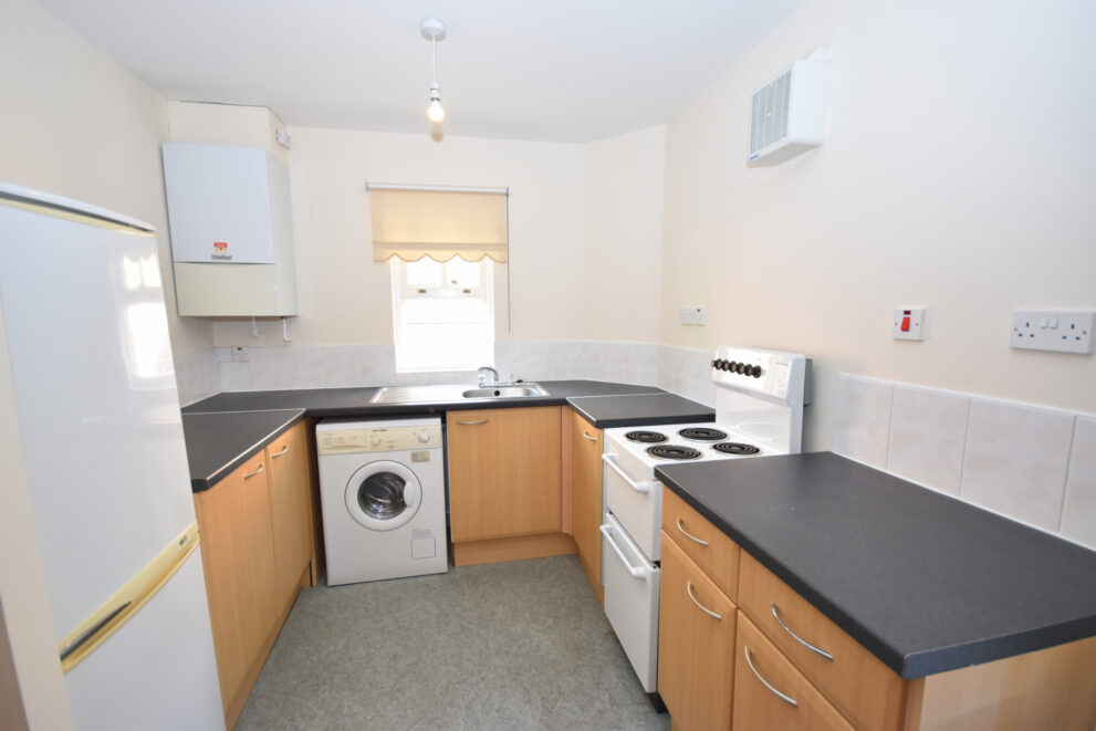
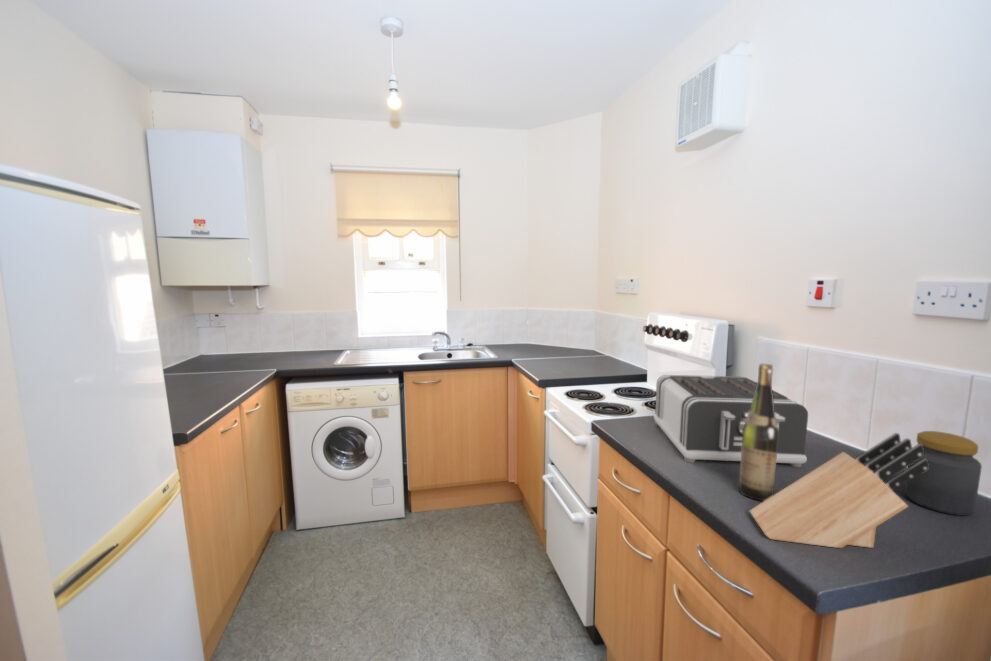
+ toaster [653,374,809,468]
+ jar [903,430,983,516]
+ wine bottle [738,363,779,502]
+ knife block [749,432,929,549]
